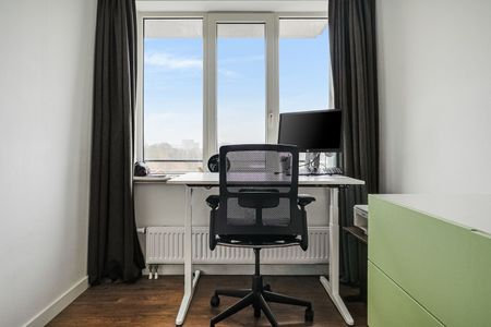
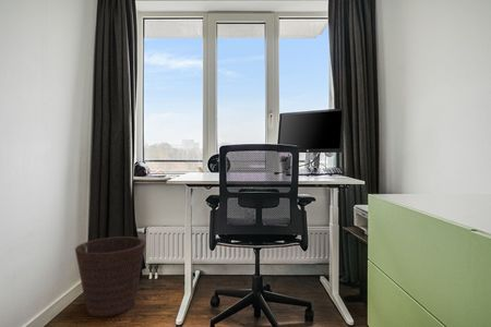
+ basket [74,235,146,317]
